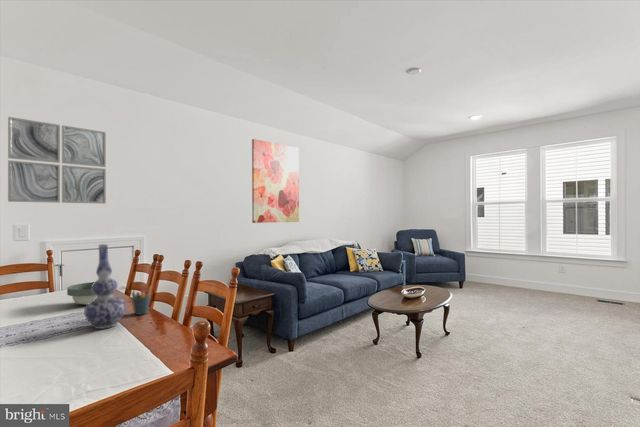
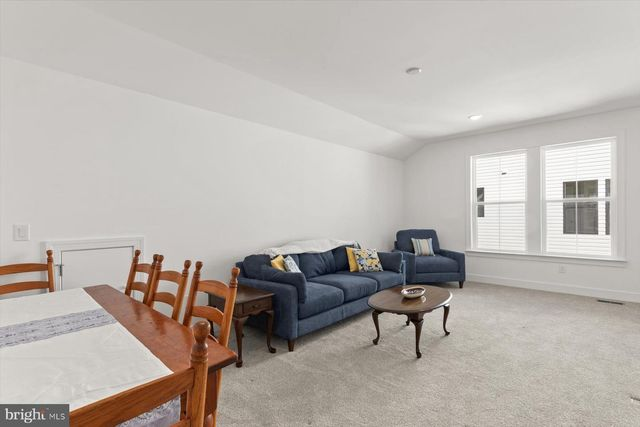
- bowl [66,281,97,306]
- vase [83,243,127,330]
- wall art [251,138,300,224]
- wall art [7,116,107,205]
- pen holder [131,285,152,316]
